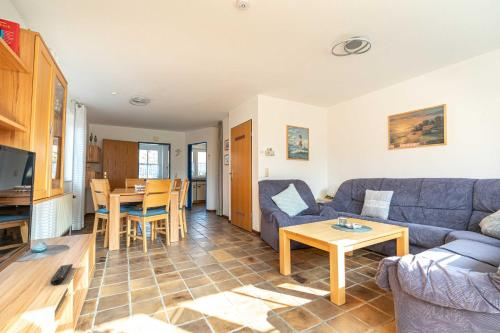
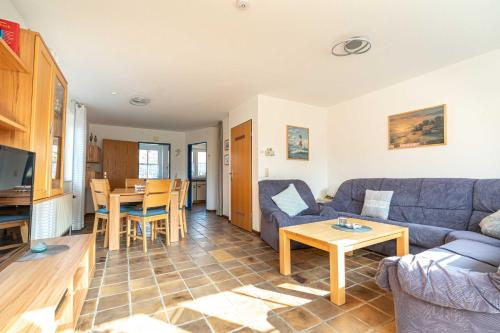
- remote control [49,263,74,286]
